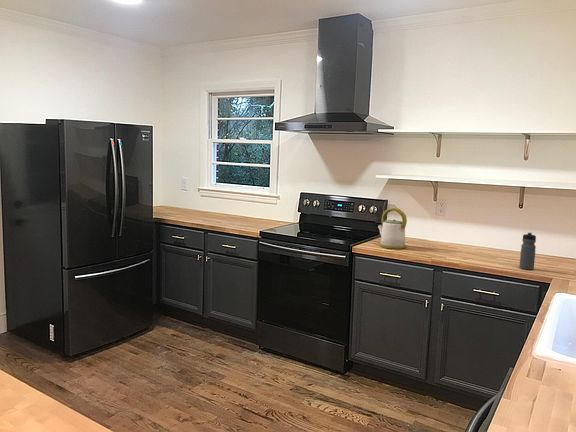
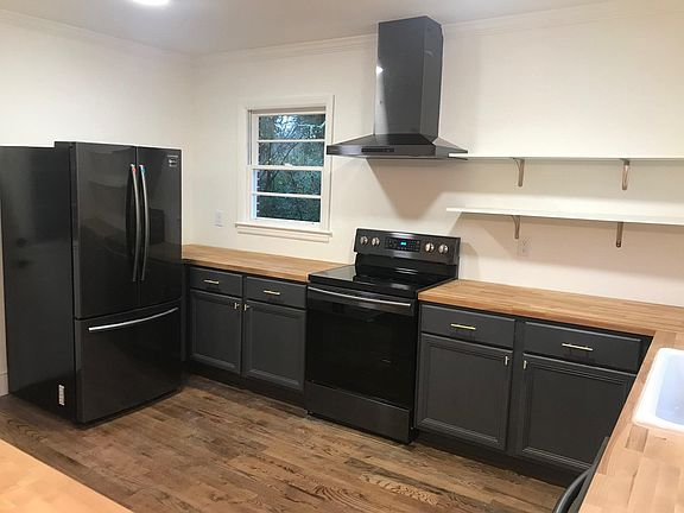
- water bottle [518,231,537,271]
- kettle [377,207,408,250]
